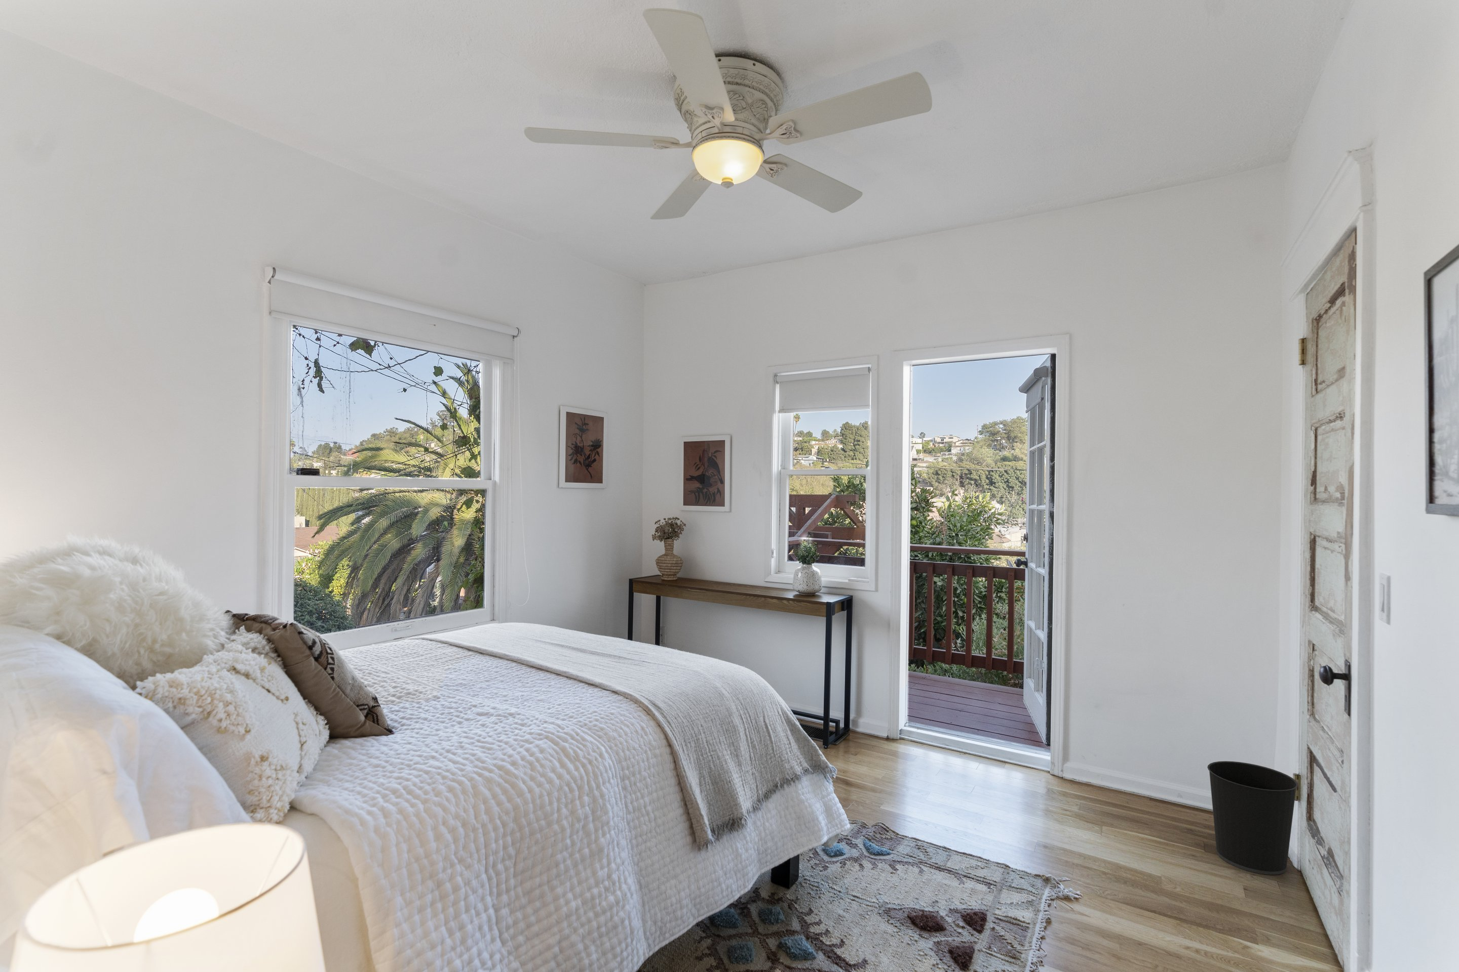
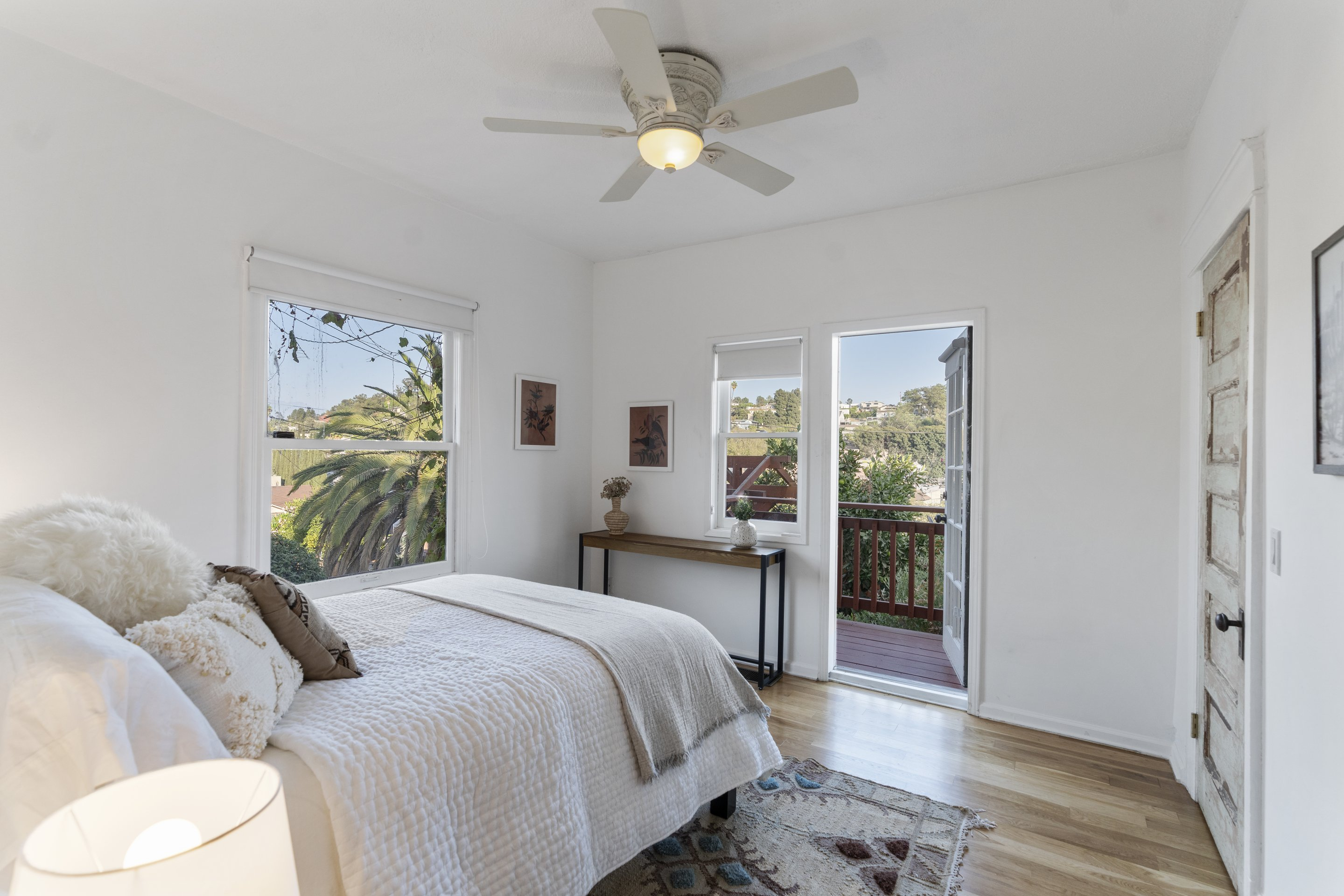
- wastebasket [1207,760,1299,875]
